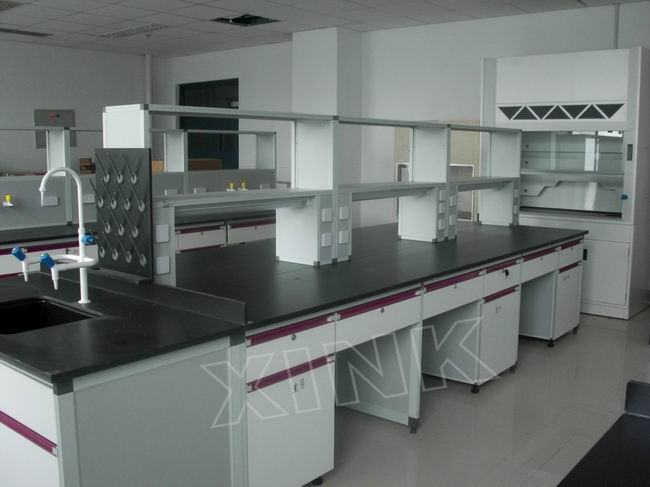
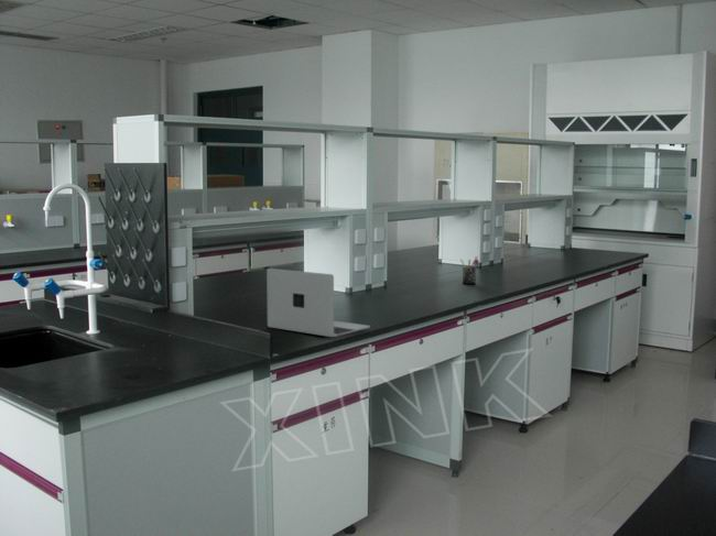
+ pen holder [459,255,480,285]
+ laptop [265,267,371,338]
